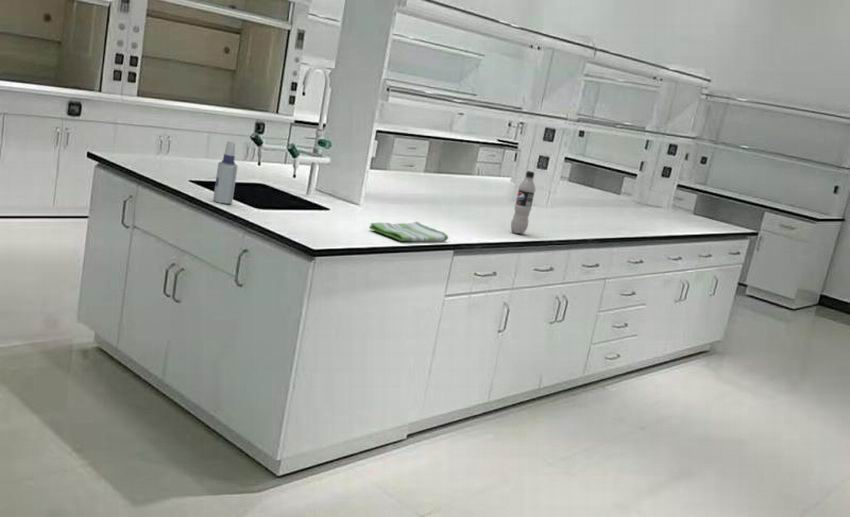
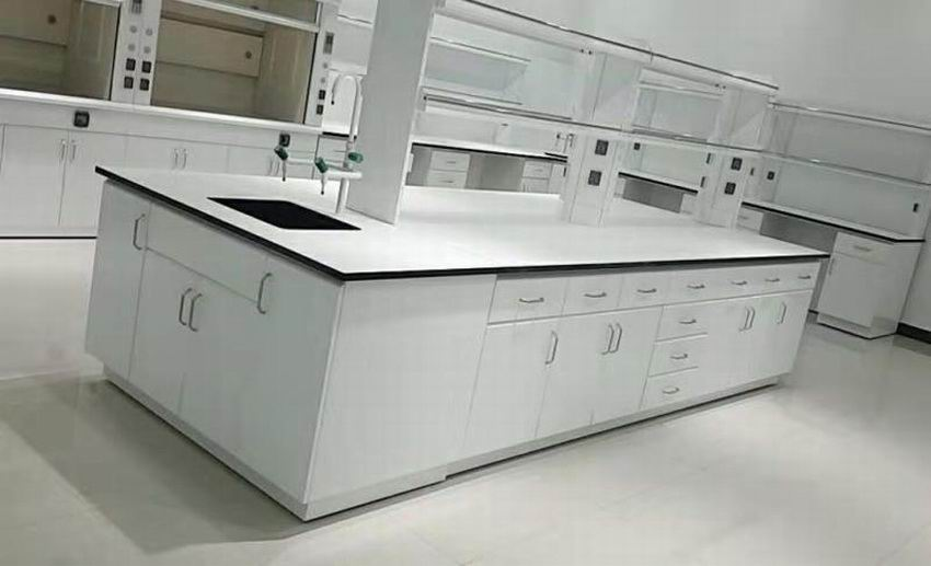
- beverage bottle [510,170,536,235]
- spray bottle [212,141,239,205]
- dish towel [368,221,449,243]
